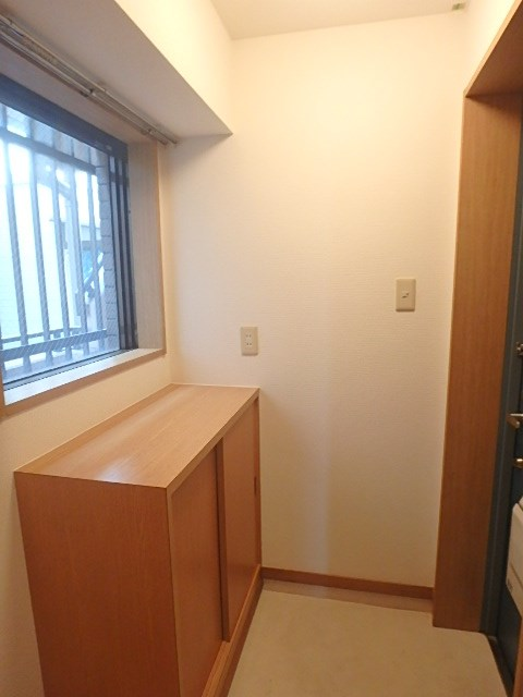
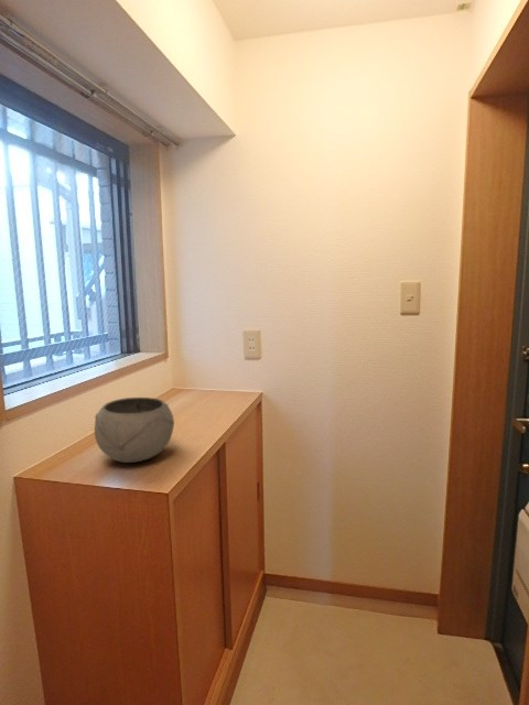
+ bowl [94,397,175,464]
